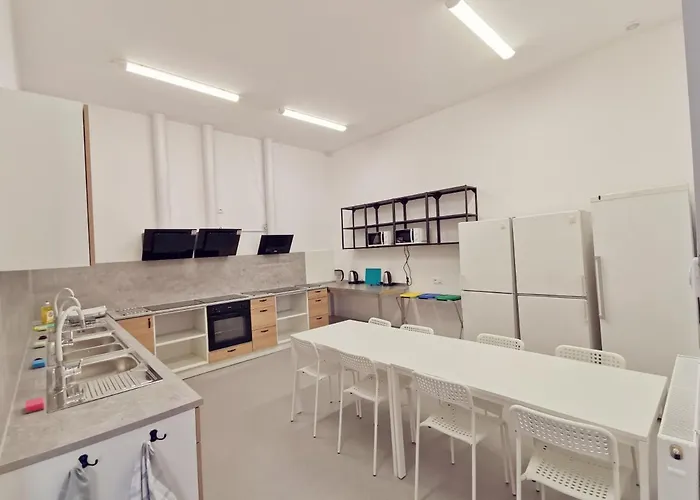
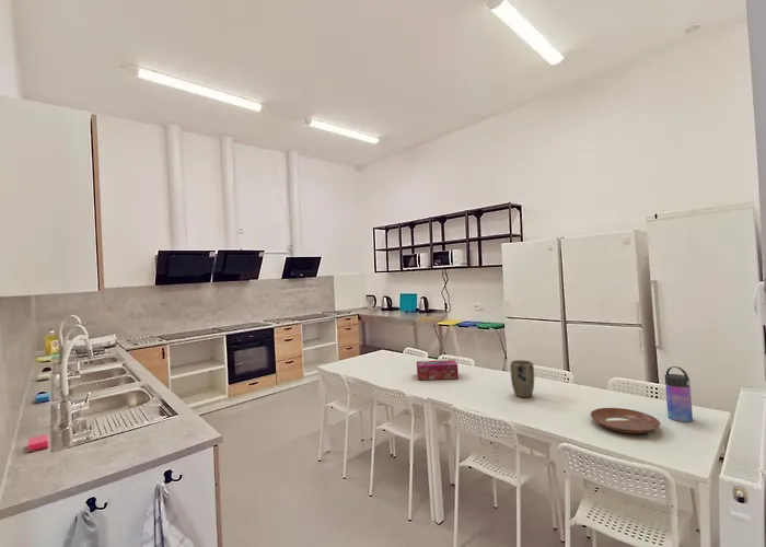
+ water bottle [664,365,694,423]
+ plant pot [509,359,535,398]
+ bowl [589,407,661,435]
+ tissue box [416,359,460,381]
